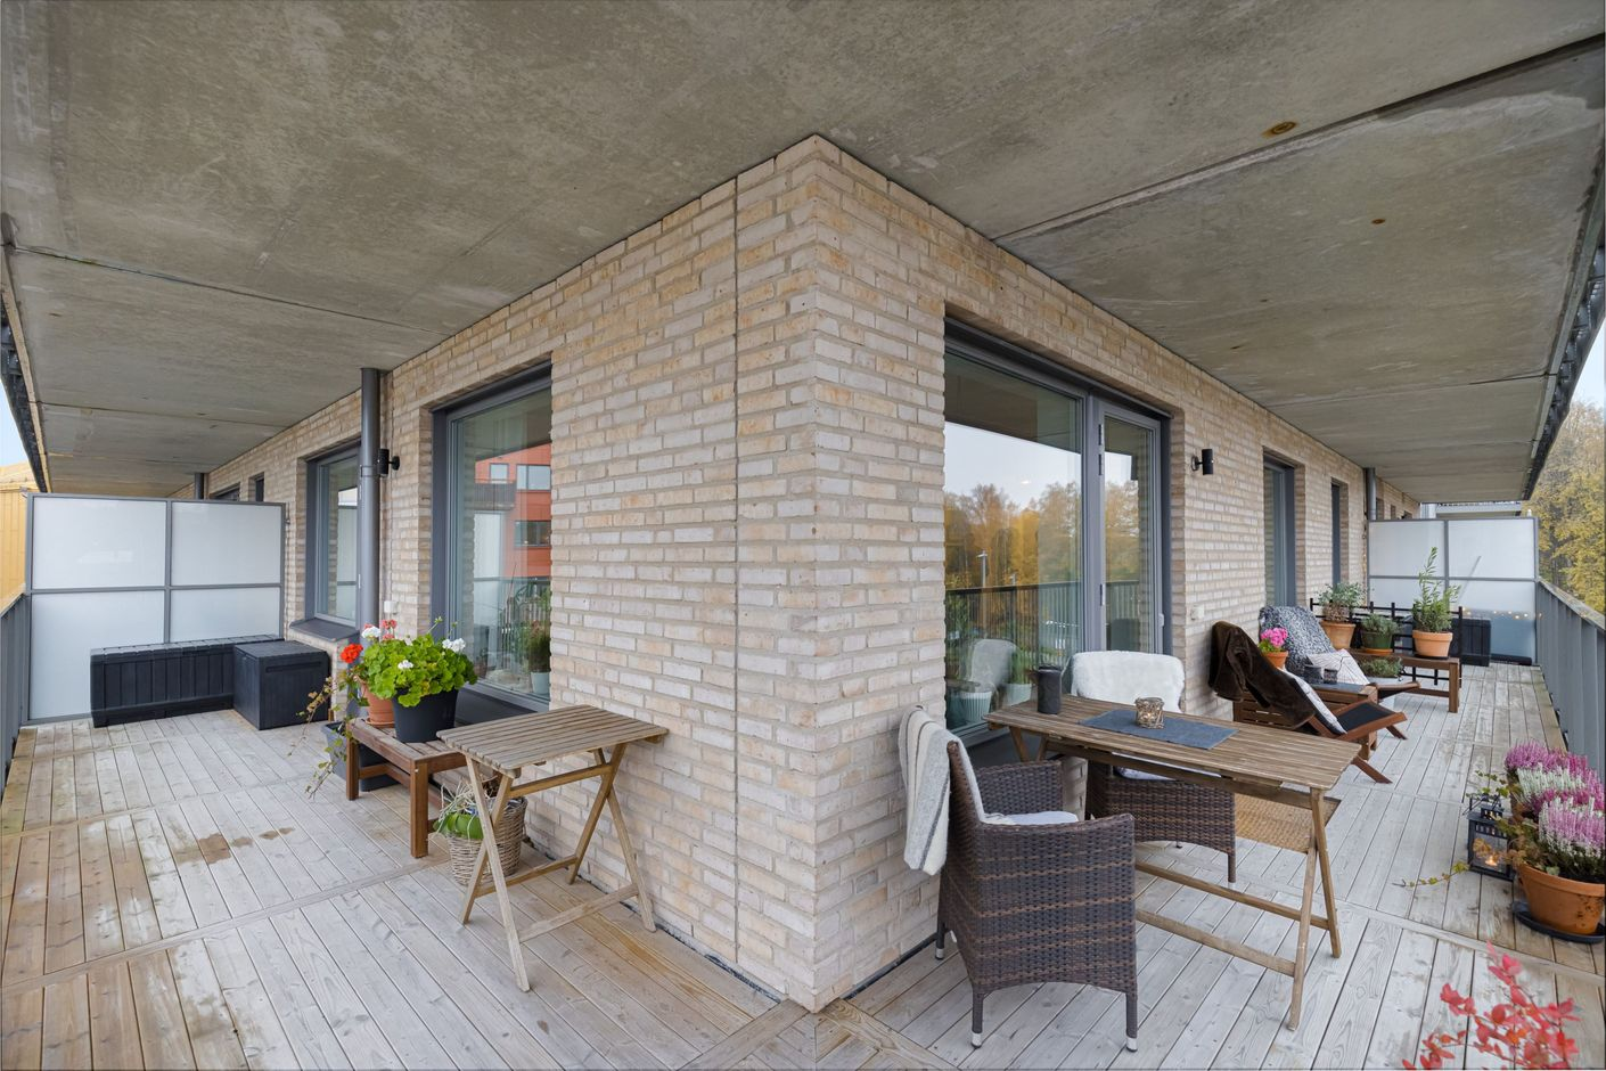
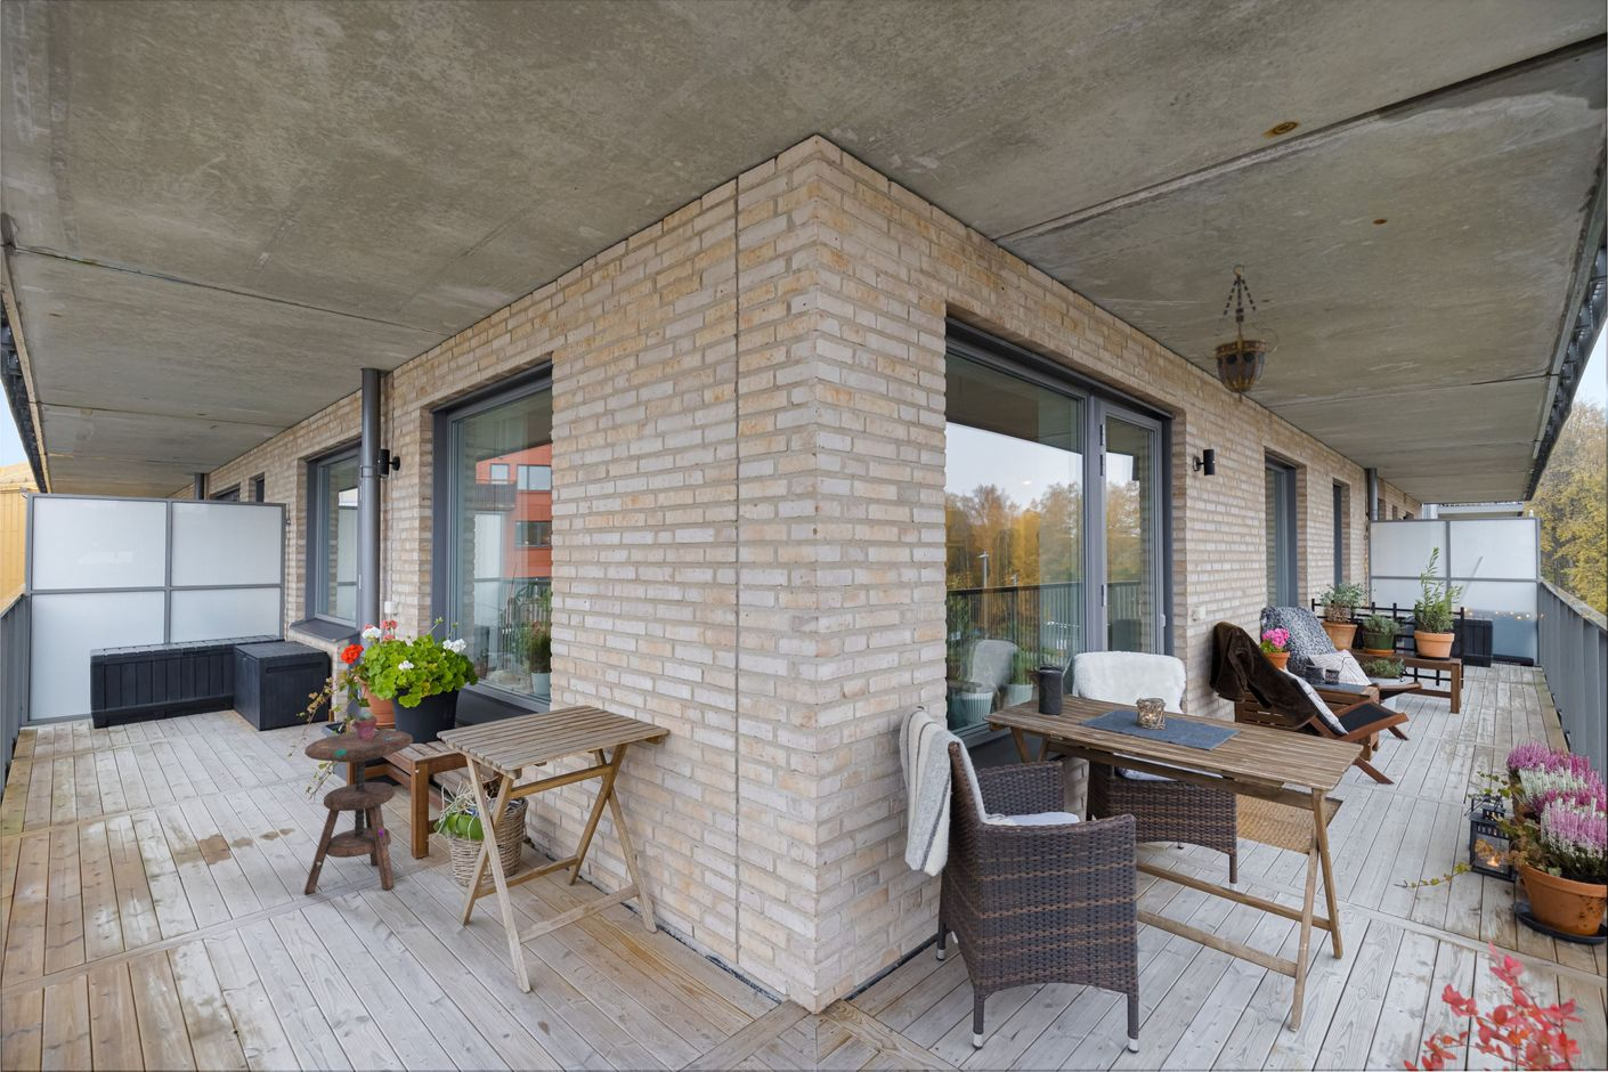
+ side table [304,729,414,895]
+ potted succulent [352,709,378,741]
+ hanging lantern [1202,263,1279,404]
